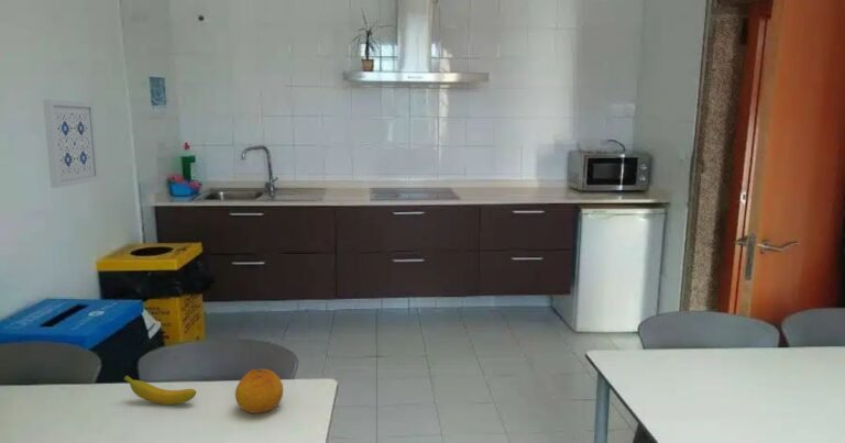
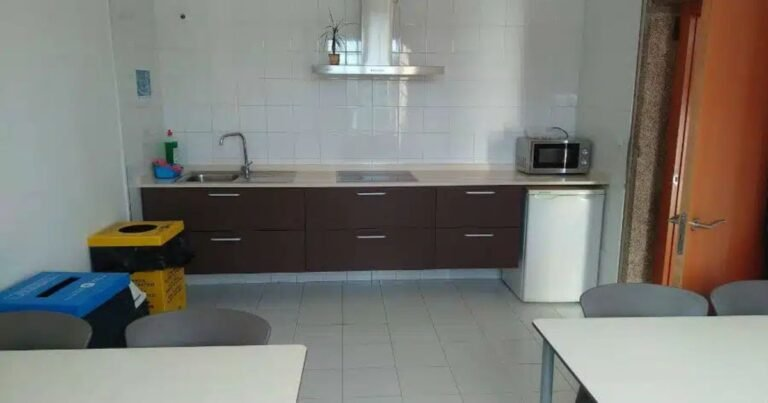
- fruit [234,368,284,414]
- banana [122,375,197,406]
- wall art [42,99,100,189]
